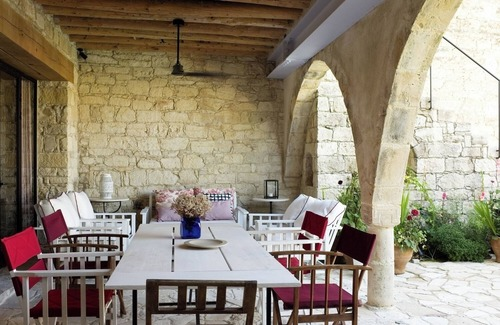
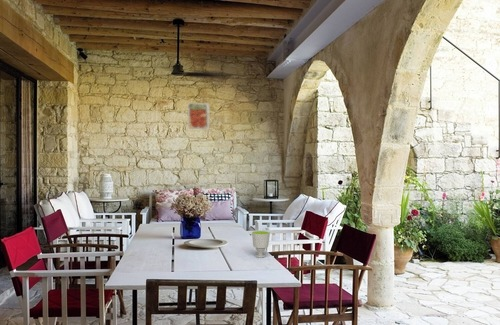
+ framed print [187,102,210,131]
+ cup [251,230,271,258]
